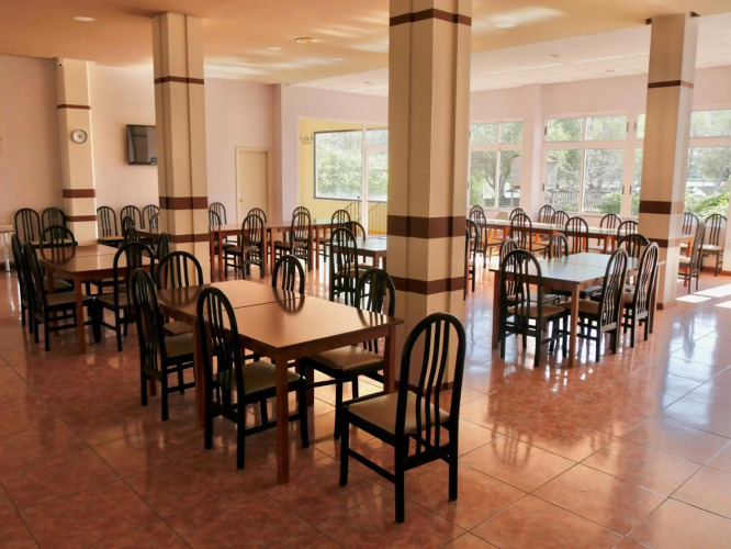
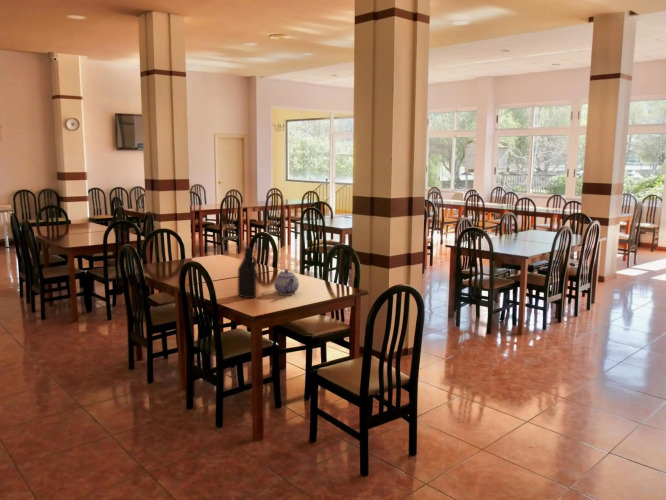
+ bottle [237,246,258,299]
+ teapot [273,268,300,296]
